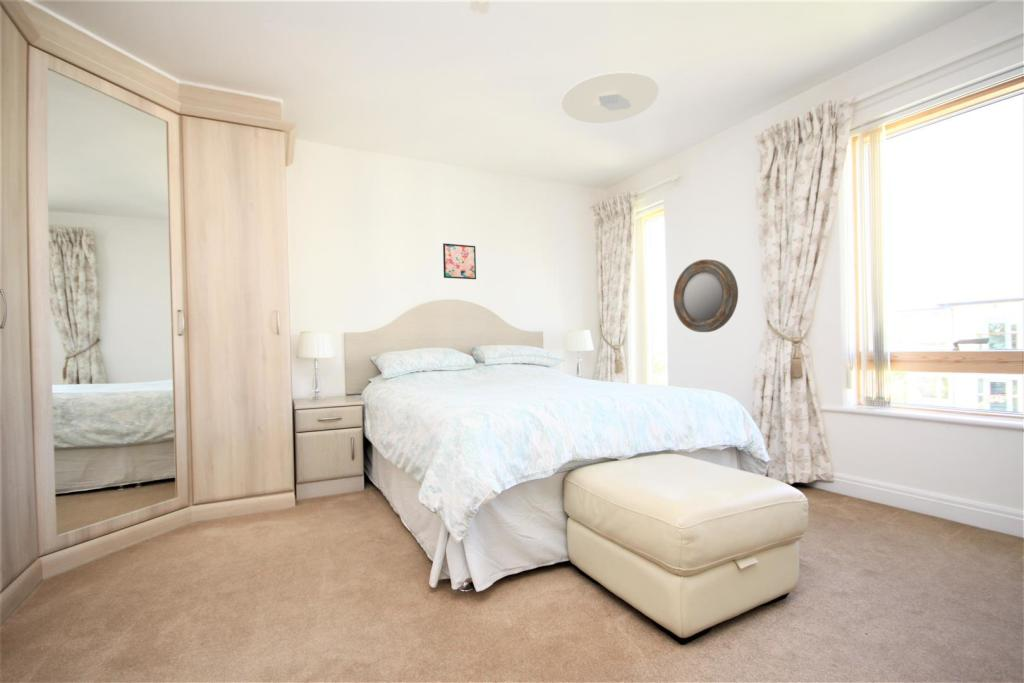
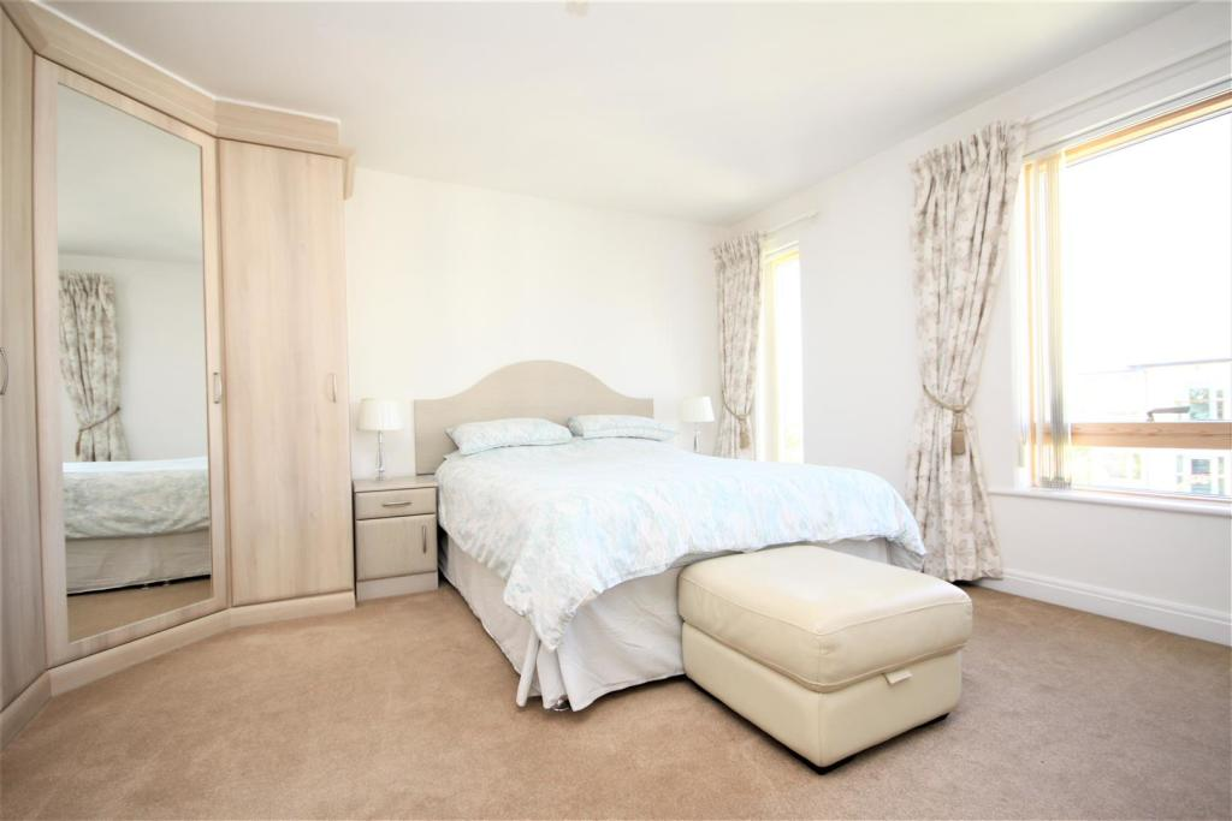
- home mirror [672,259,739,333]
- ceiling light [560,71,660,124]
- wall art [442,242,477,280]
